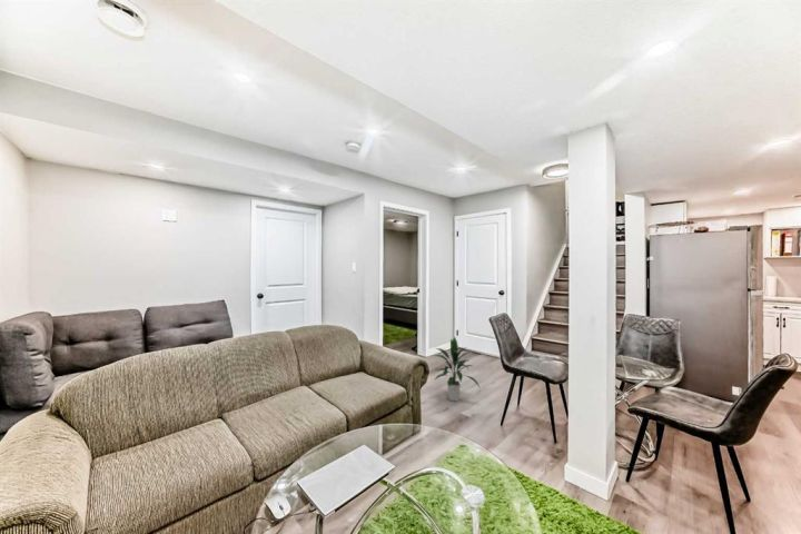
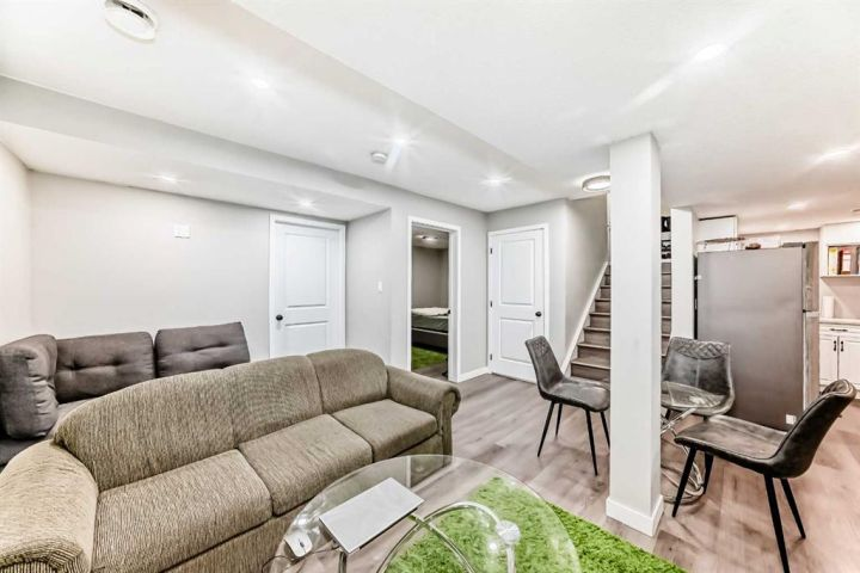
- indoor plant [433,336,482,402]
